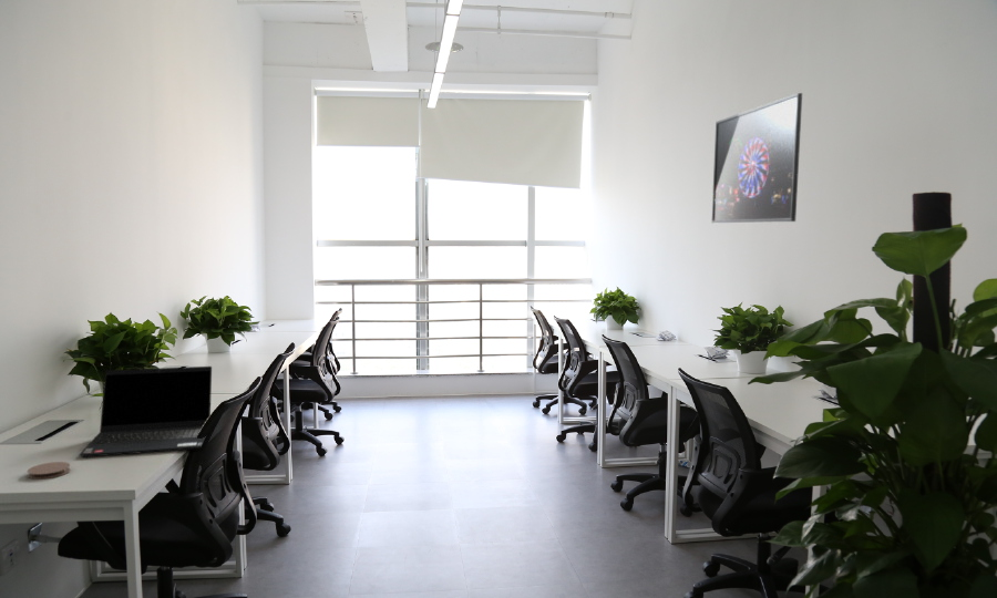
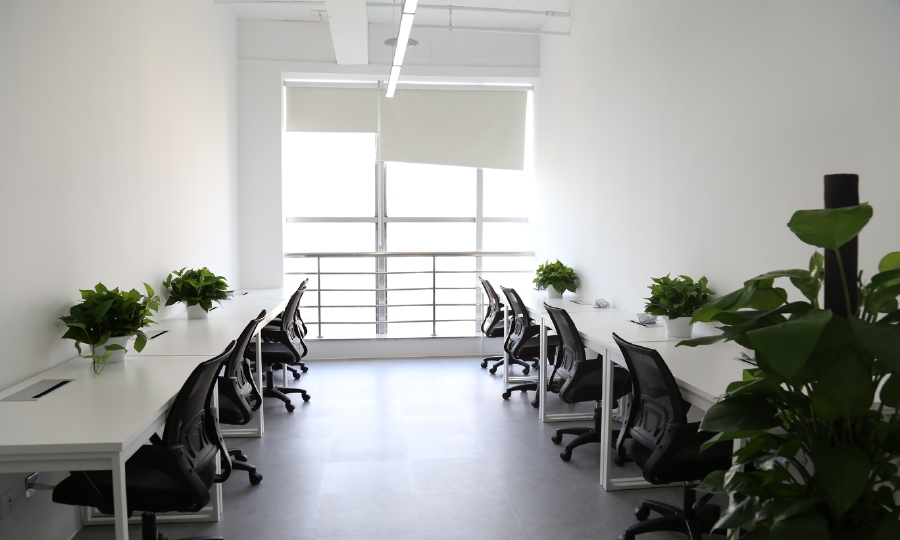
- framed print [710,92,803,225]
- laptop computer [78,365,213,458]
- coaster [27,461,71,481]
